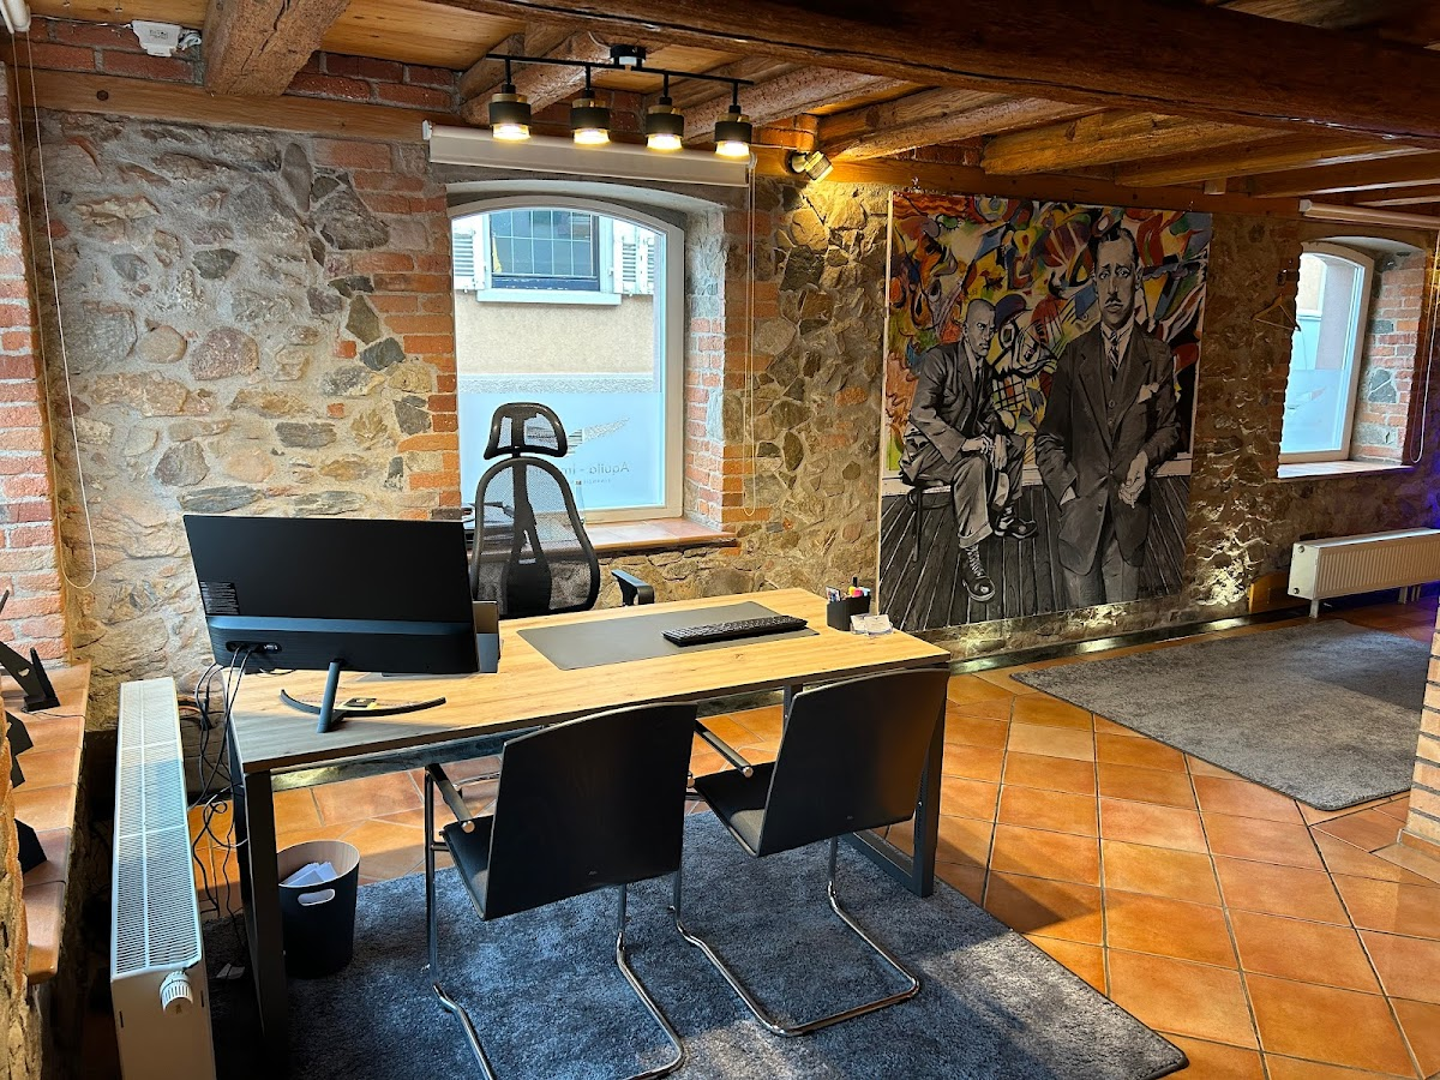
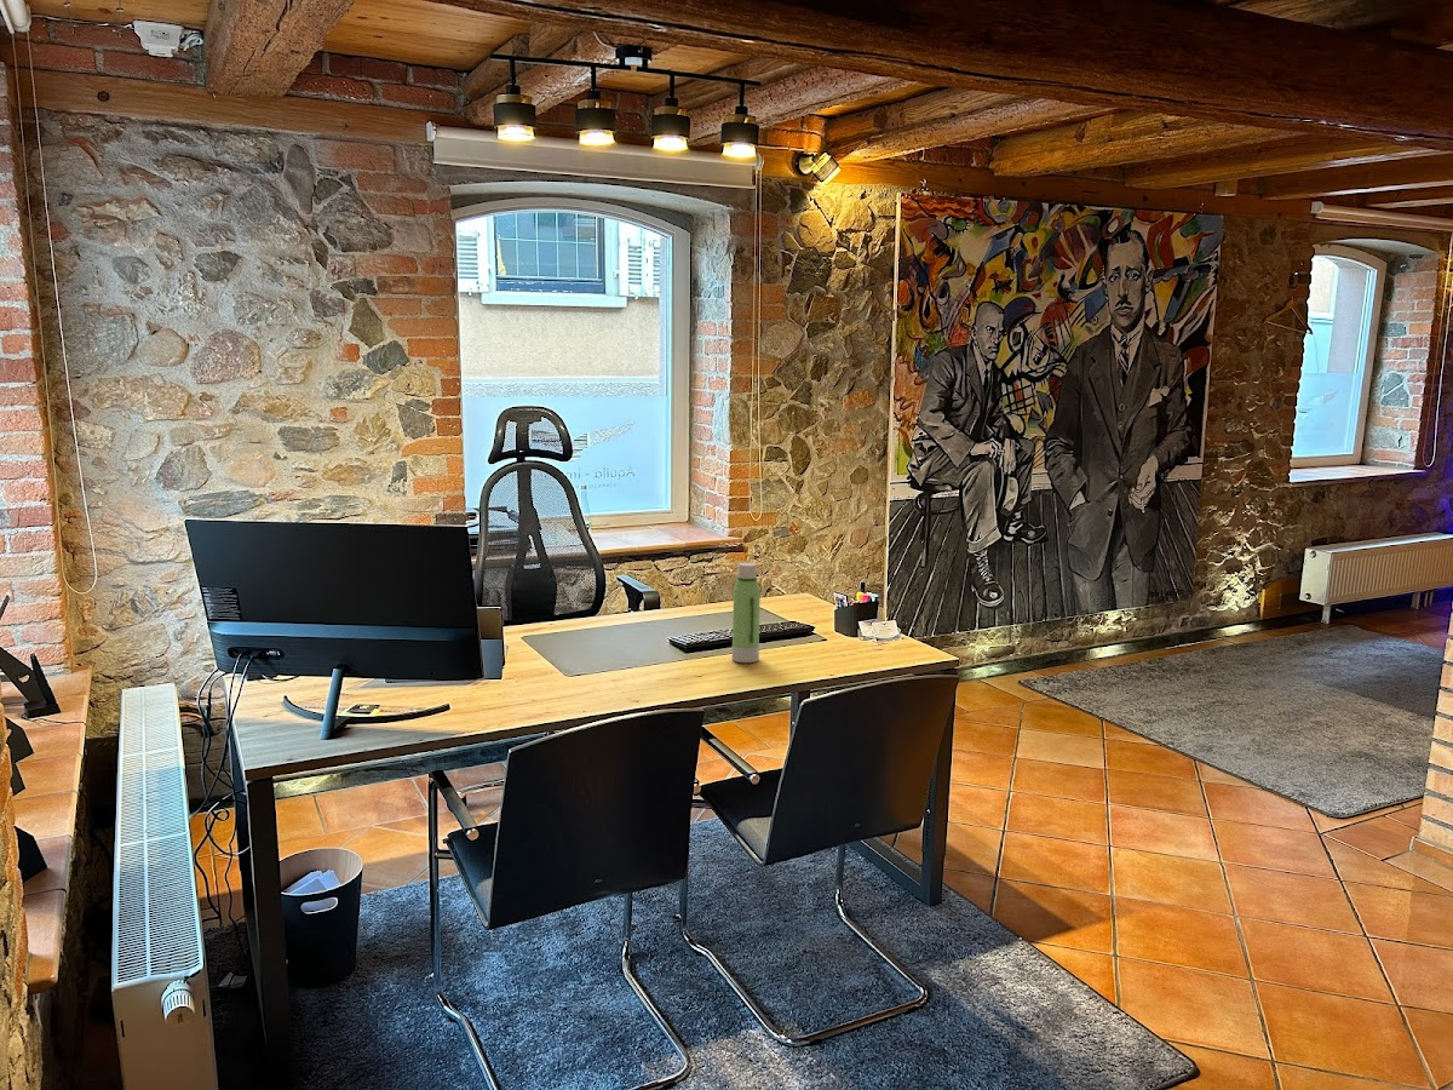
+ water bottle [731,562,762,664]
